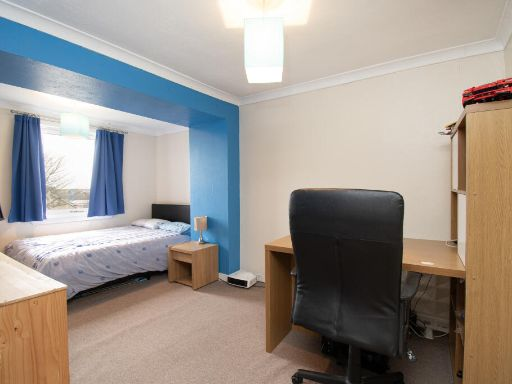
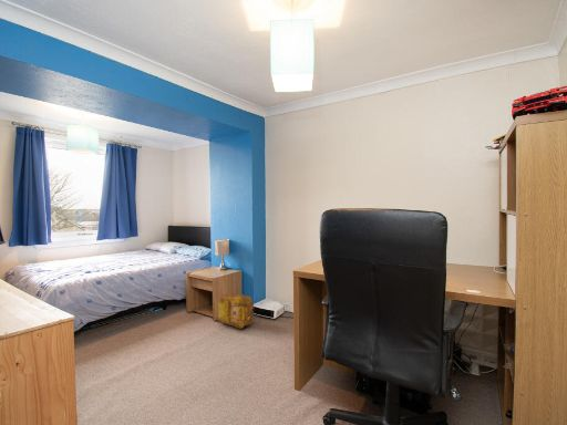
+ backpack [217,292,255,330]
